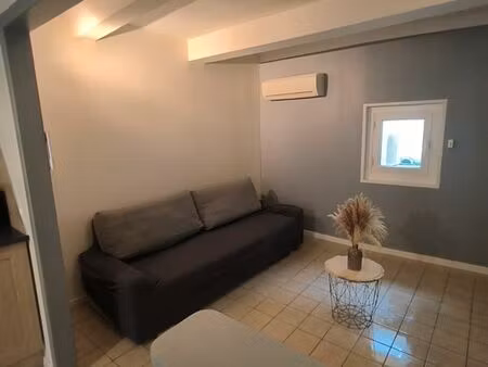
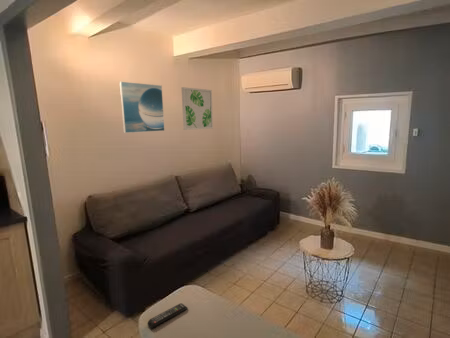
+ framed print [118,81,166,134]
+ remote control [147,302,189,329]
+ wall art [180,86,214,131]
